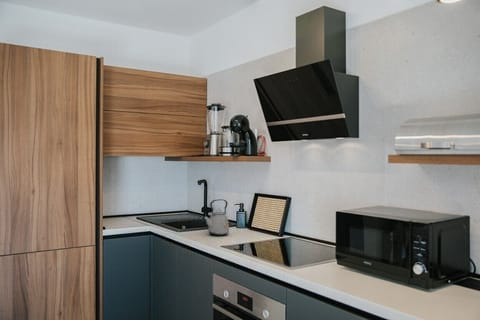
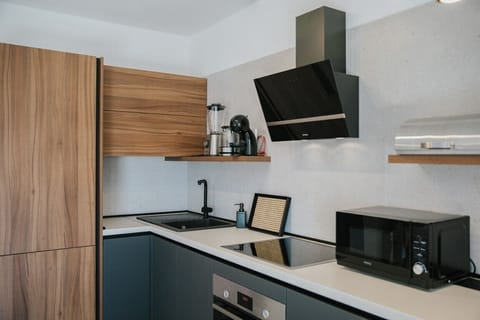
- kettle [202,198,230,237]
